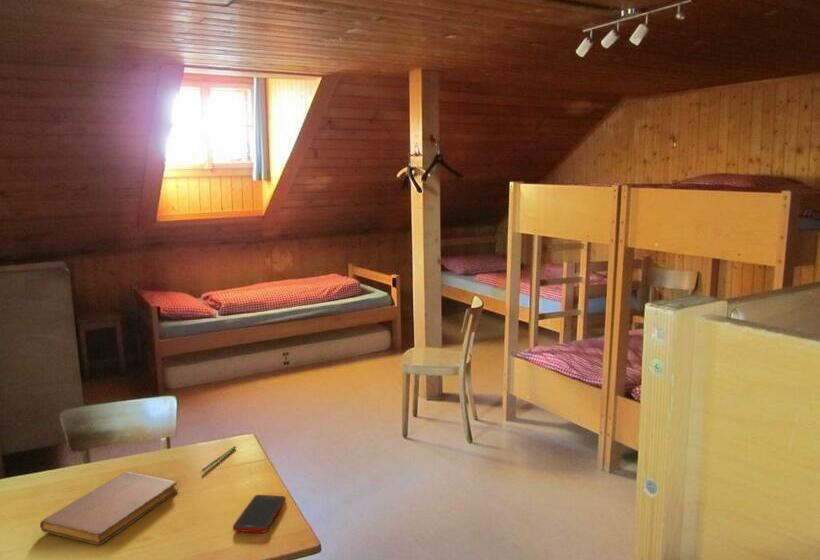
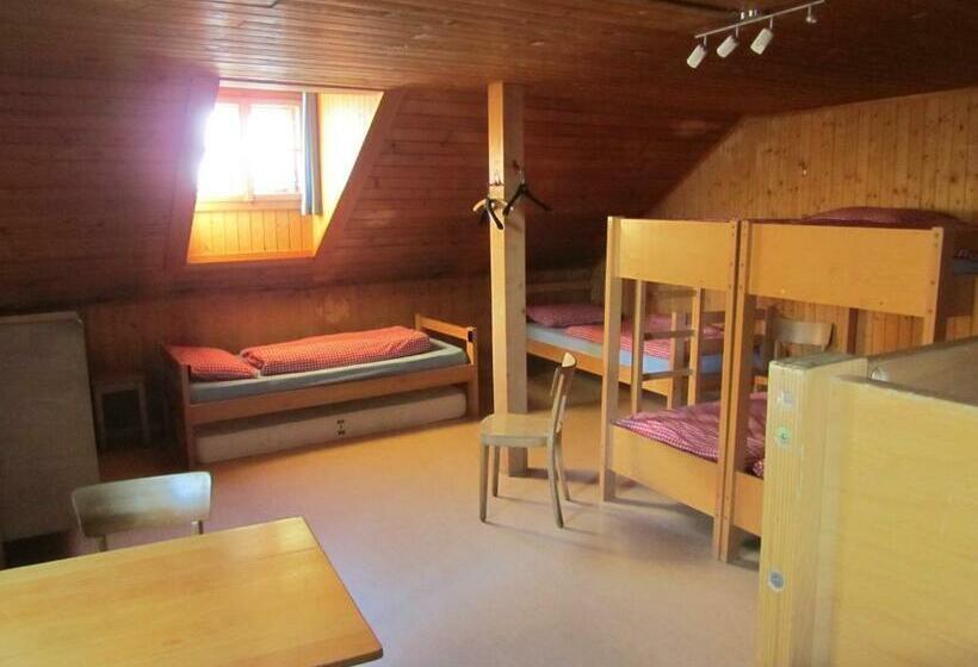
- pen [201,445,237,472]
- notebook [39,471,179,546]
- cell phone [232,494,287,534]
